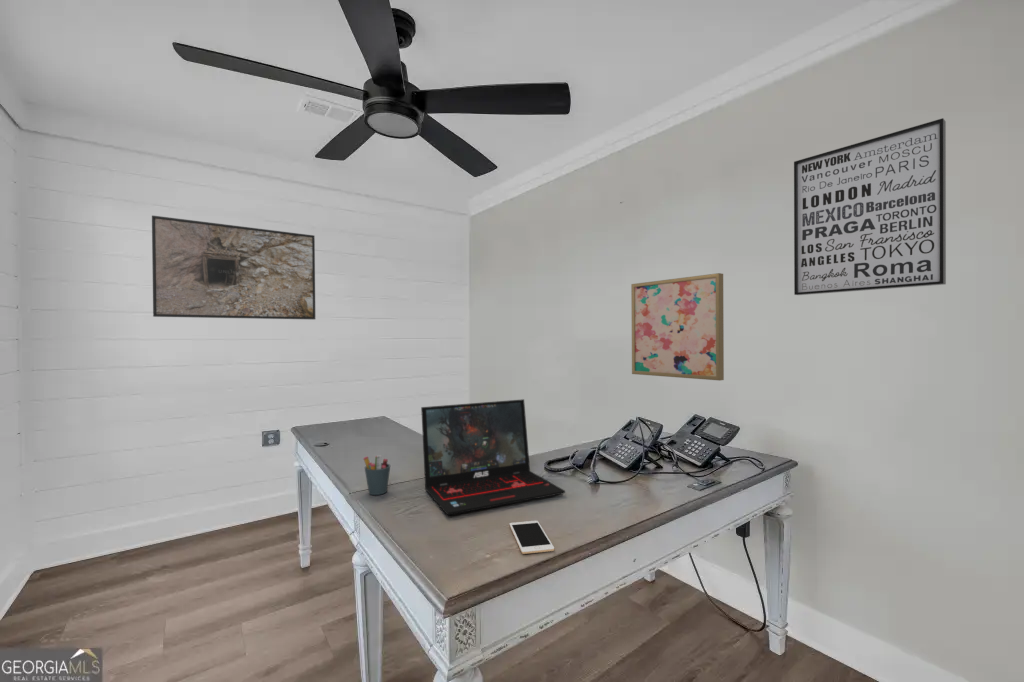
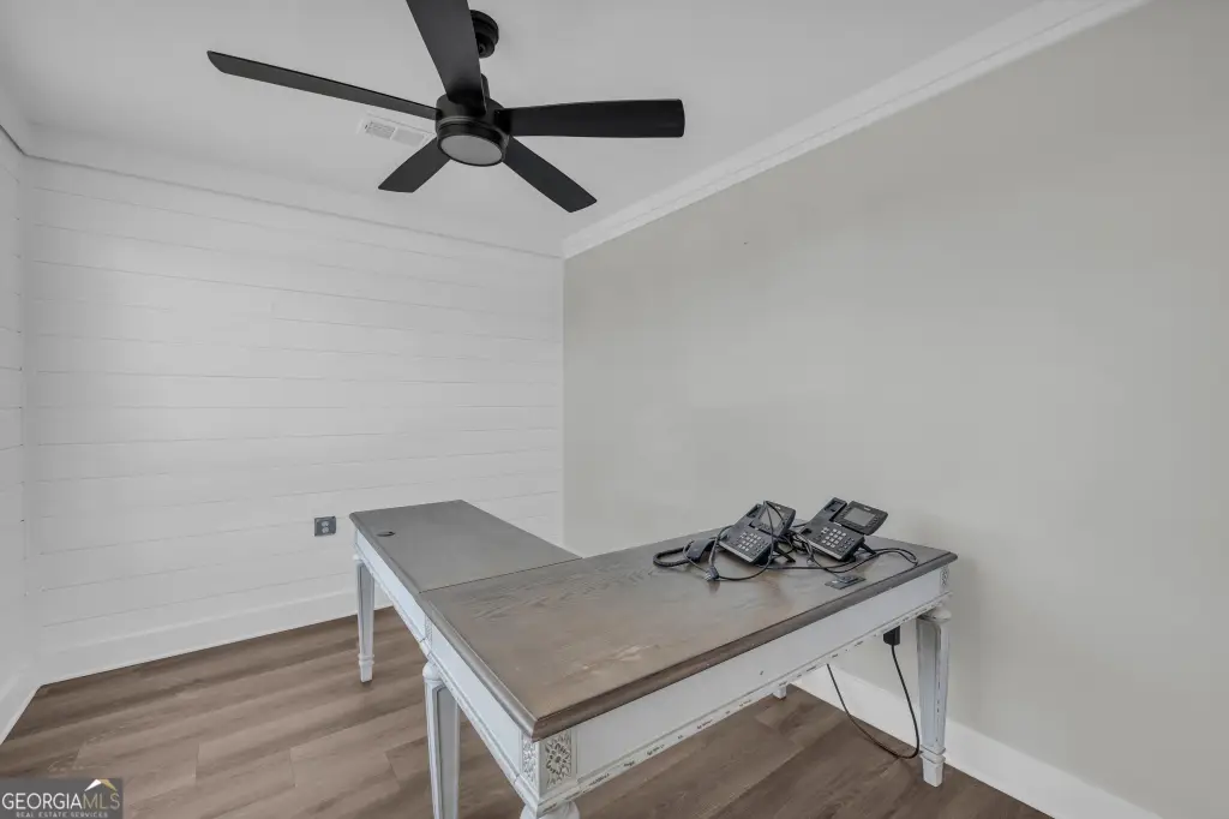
- wall art [630,272,725,382]
- wall art [793,117,947,296]
- cell phone [508,520,555,555]
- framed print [151,214,316,321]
- pen holder [363,455,391,496]
- laptop [420,398,566,516]
